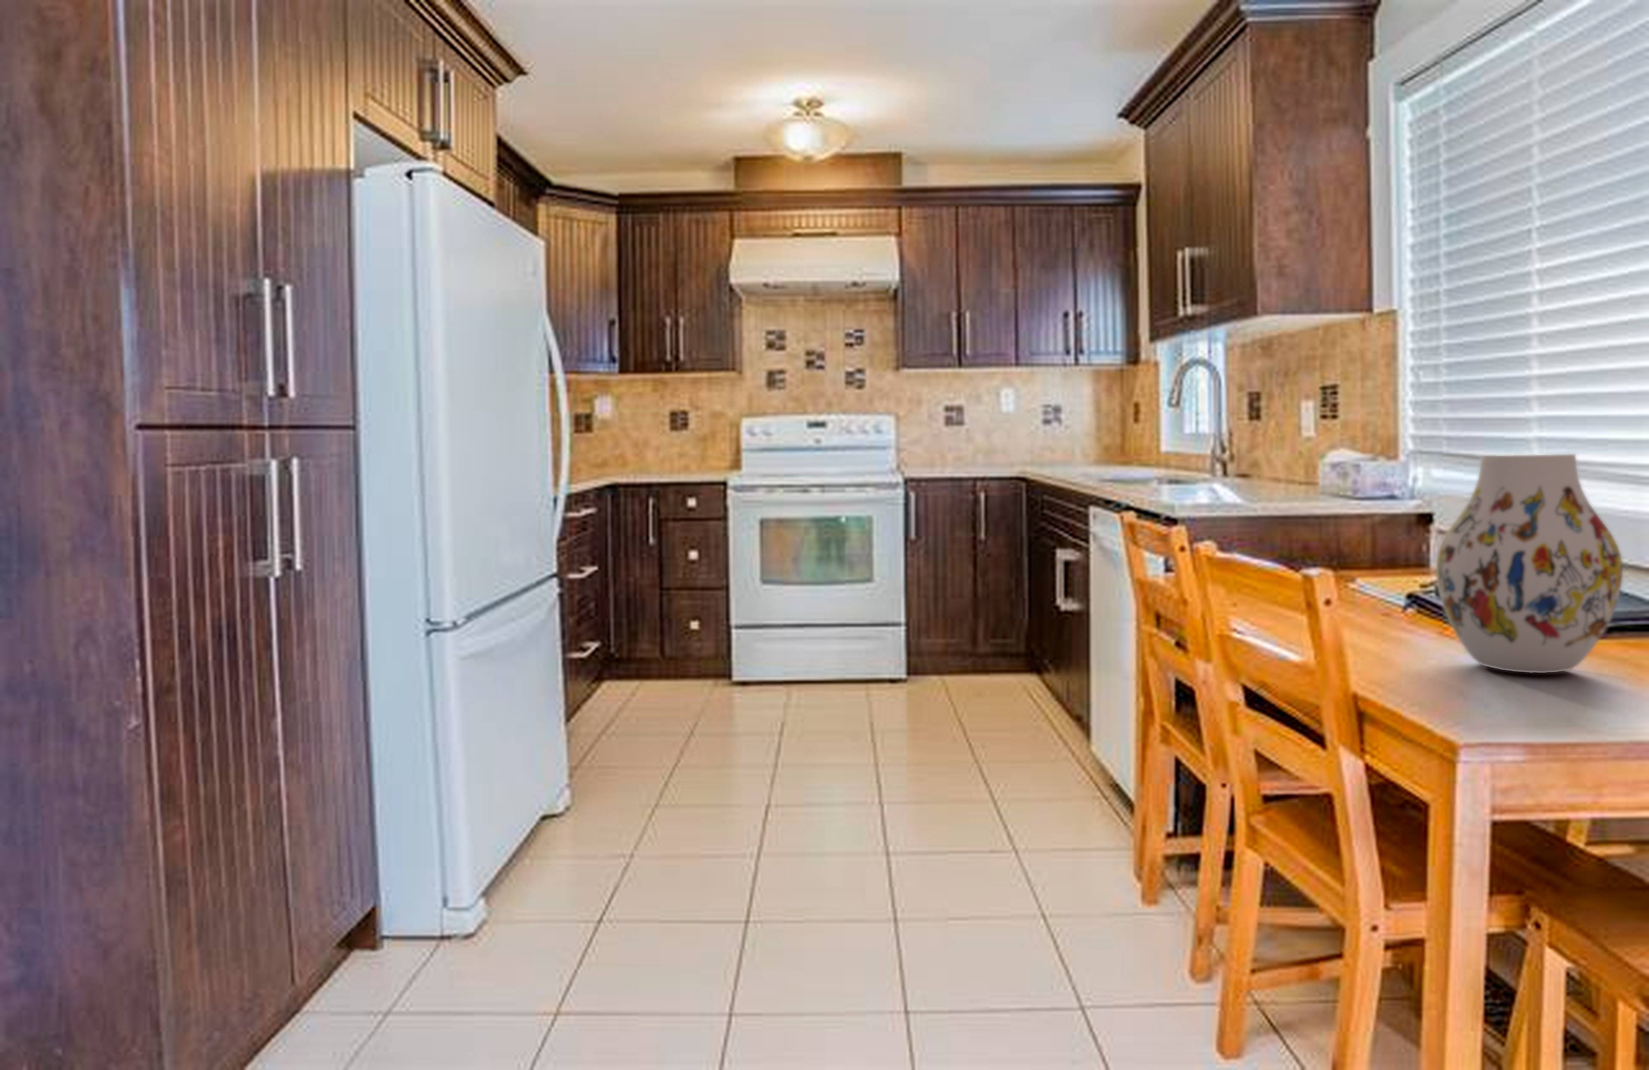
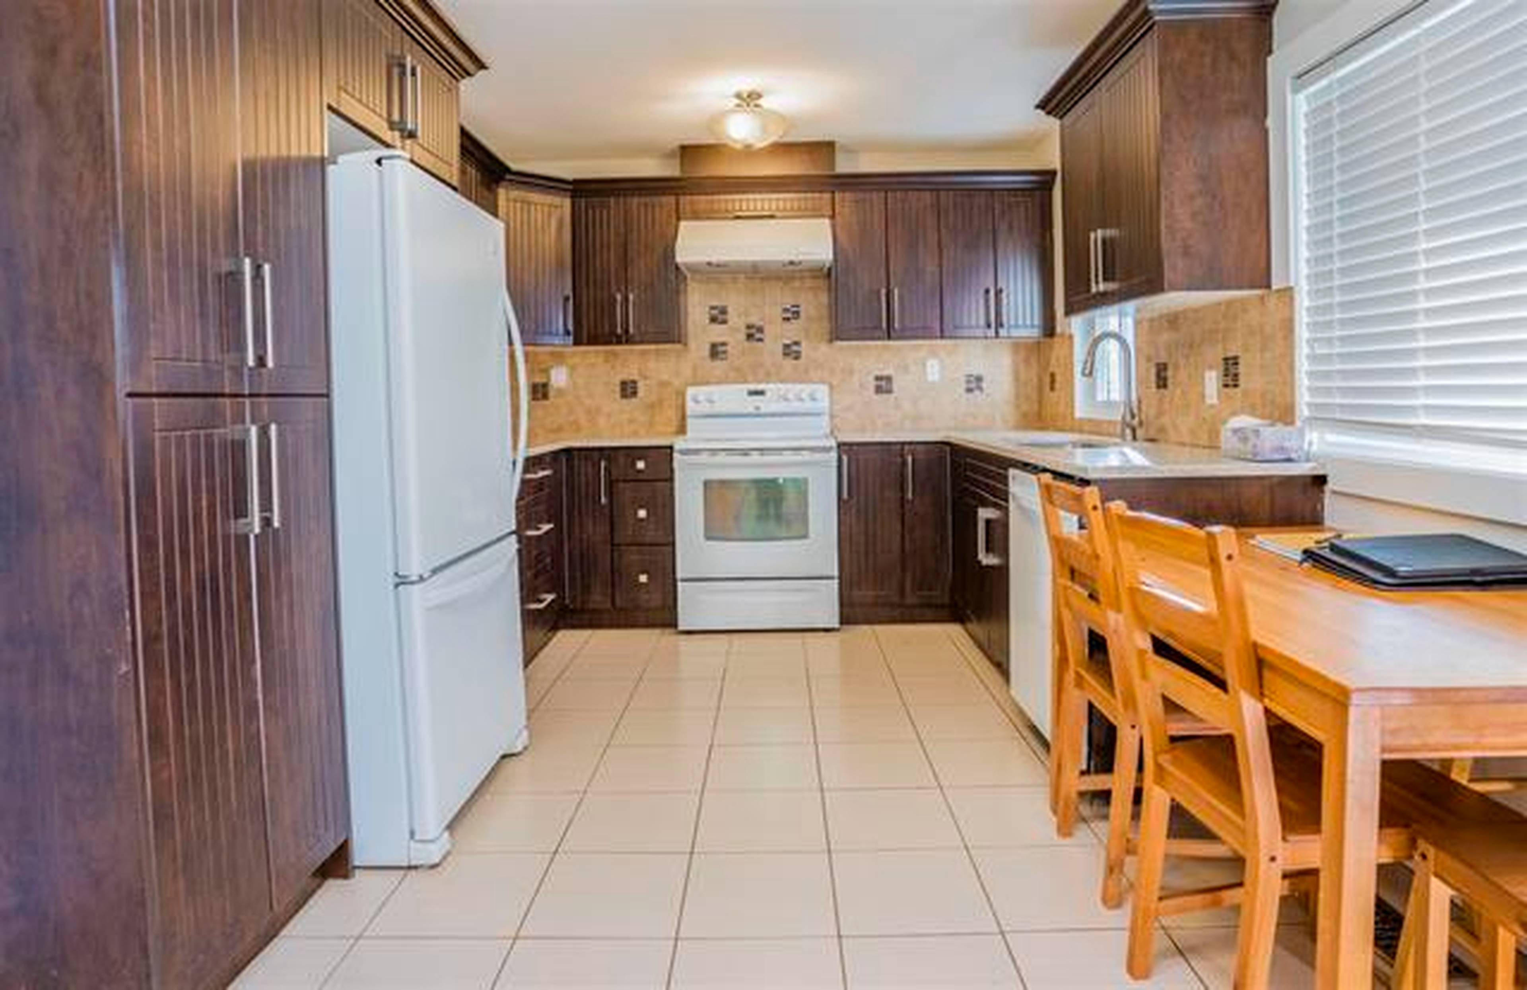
- vase [1435,453,1624,673]
